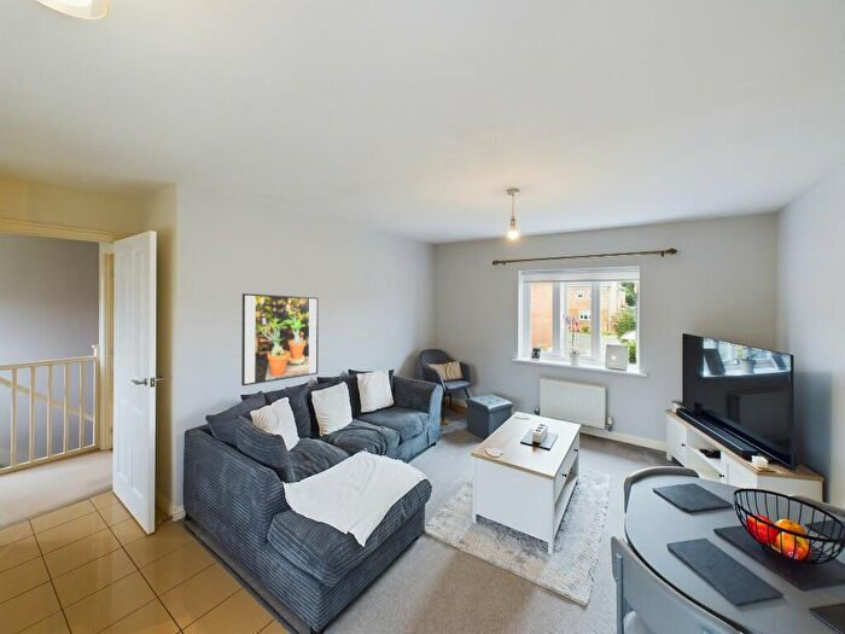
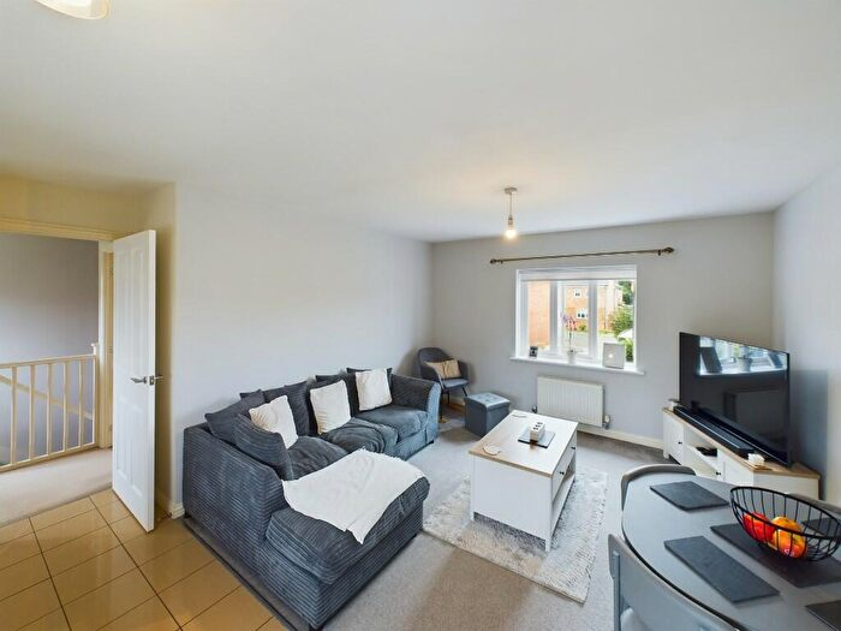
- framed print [240,292,320,388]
